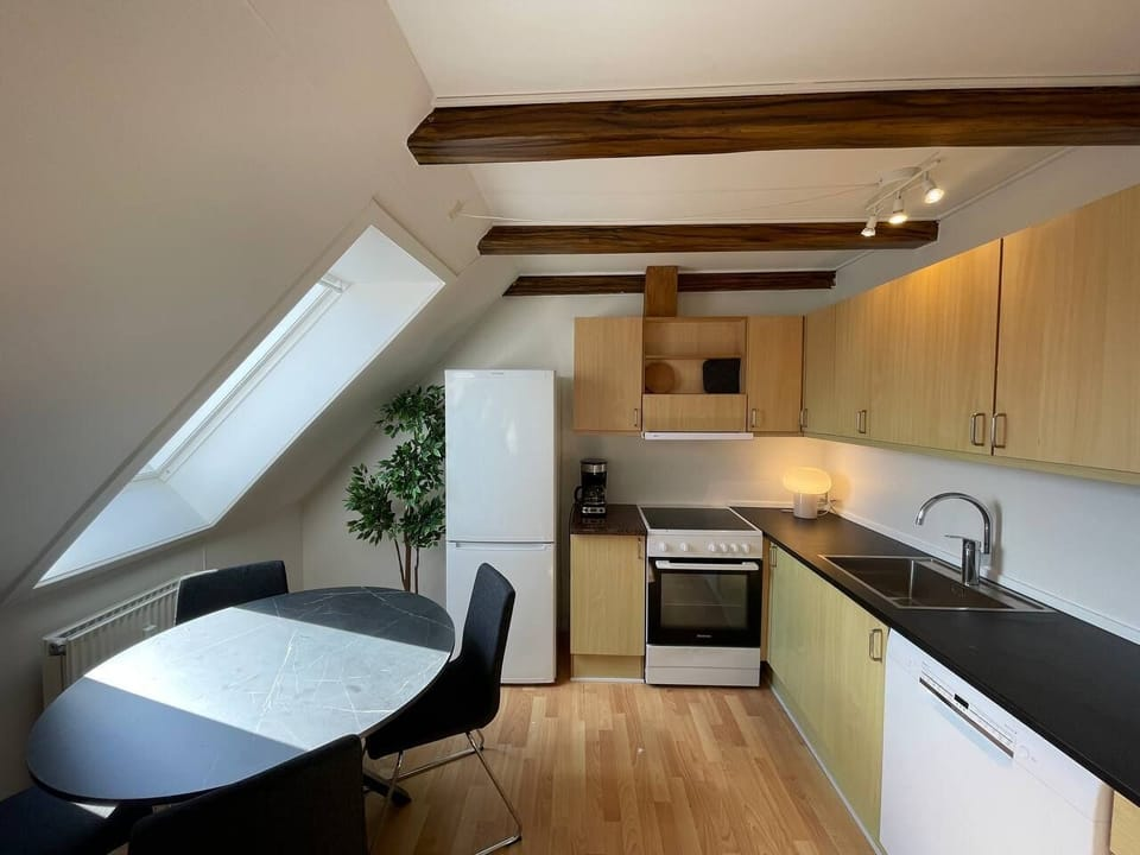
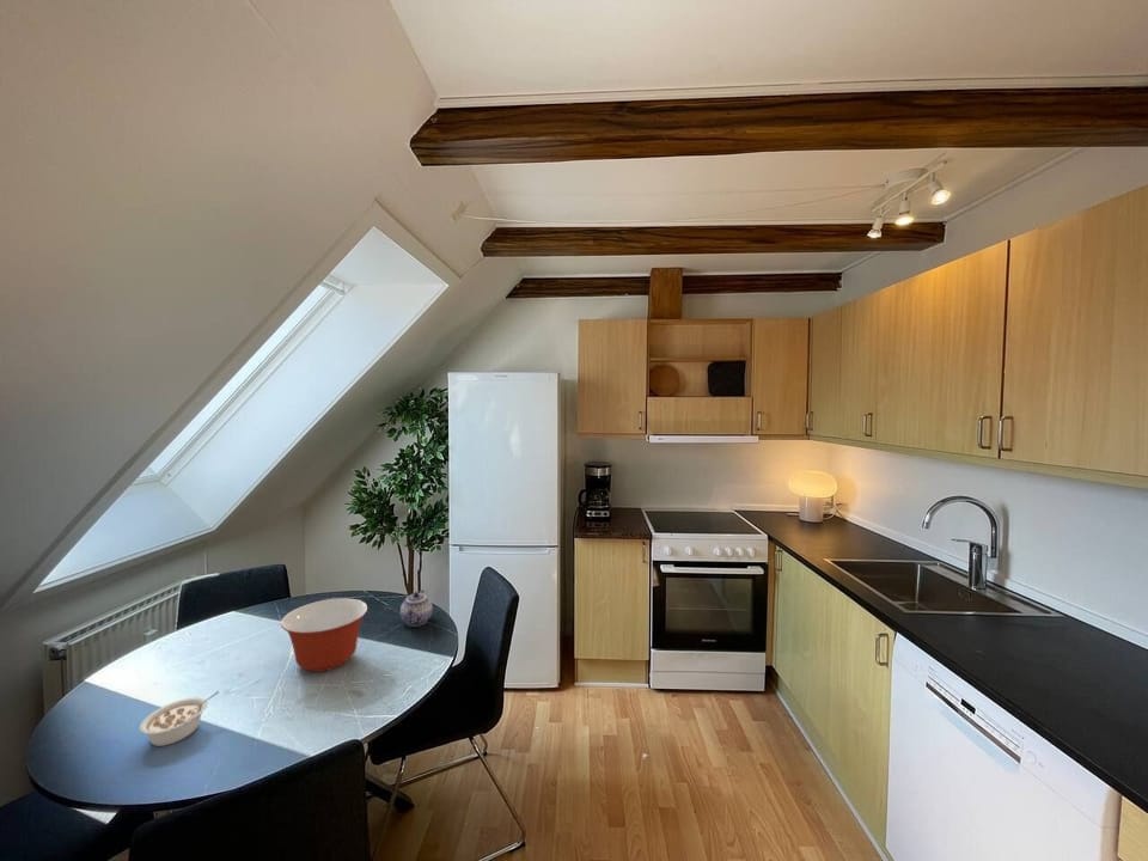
+ teapot [399,588,434,628]
+ mixing bowl [280,597,368,673]
+ legume [139,690,221,747]
